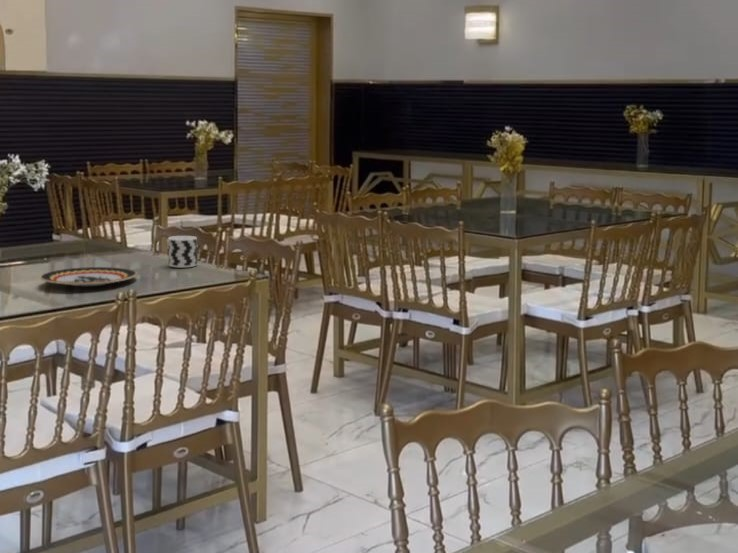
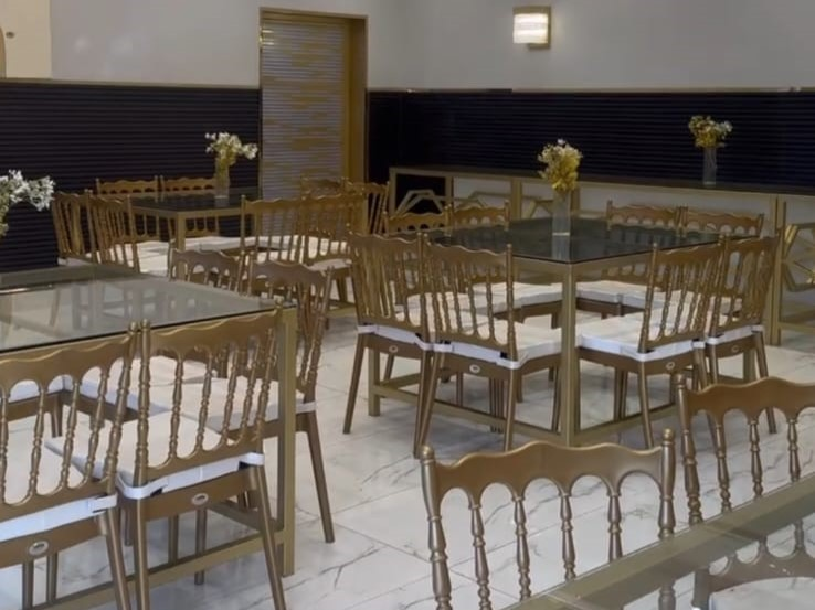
- cup [167,235,198,268]
- plate [39,266,138,287]
